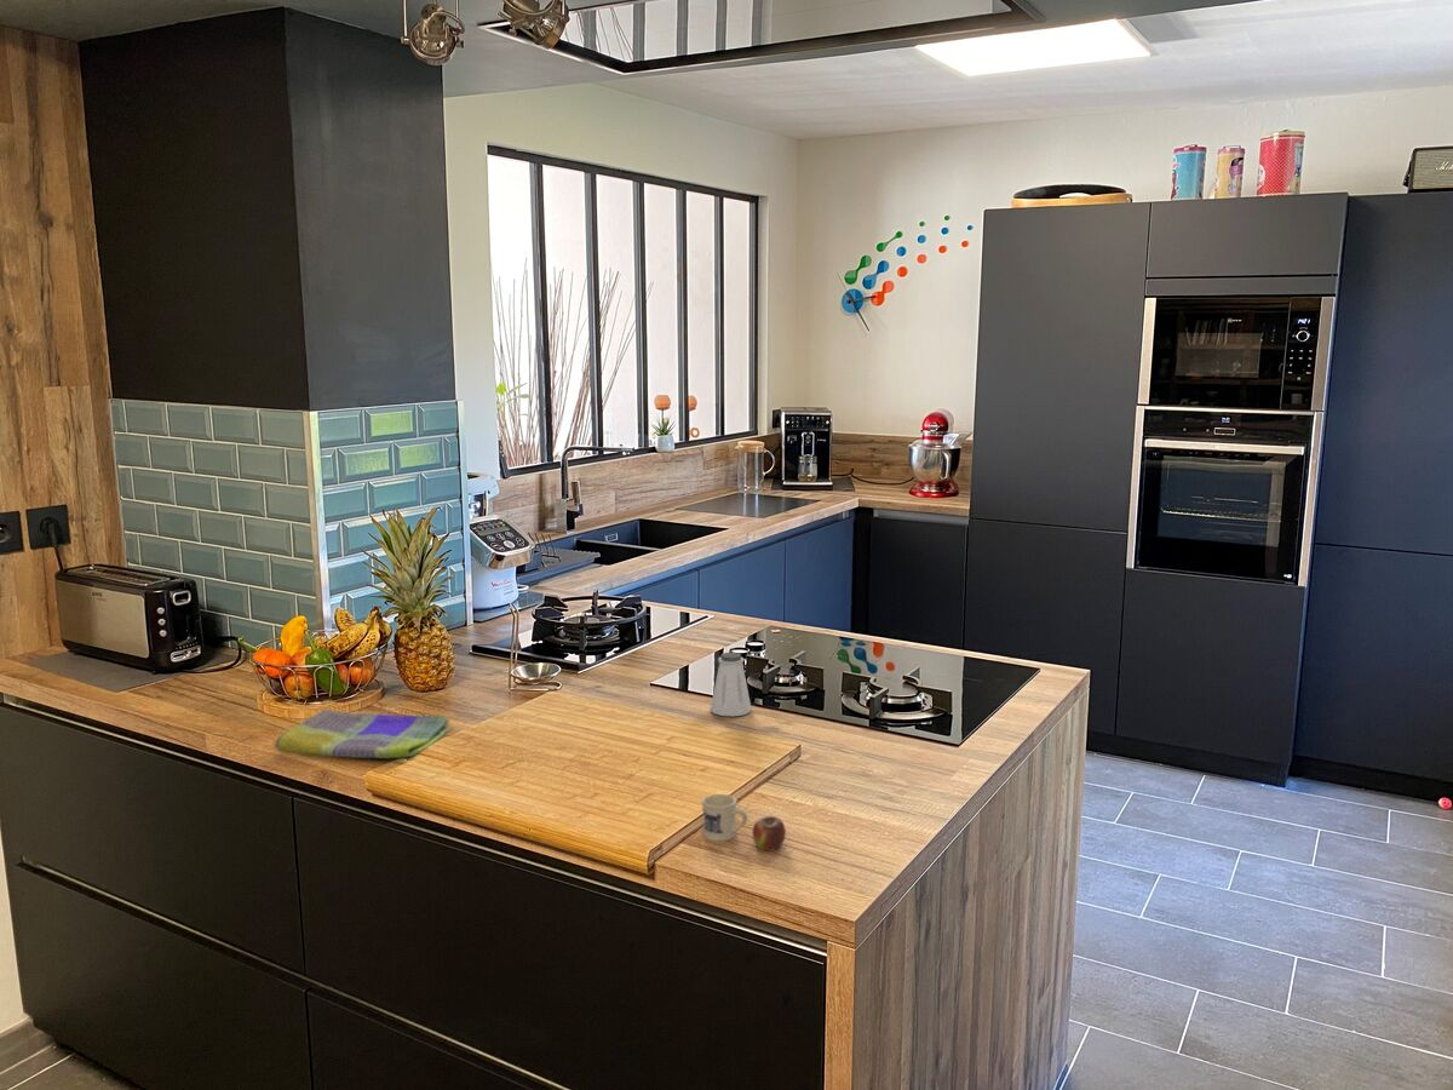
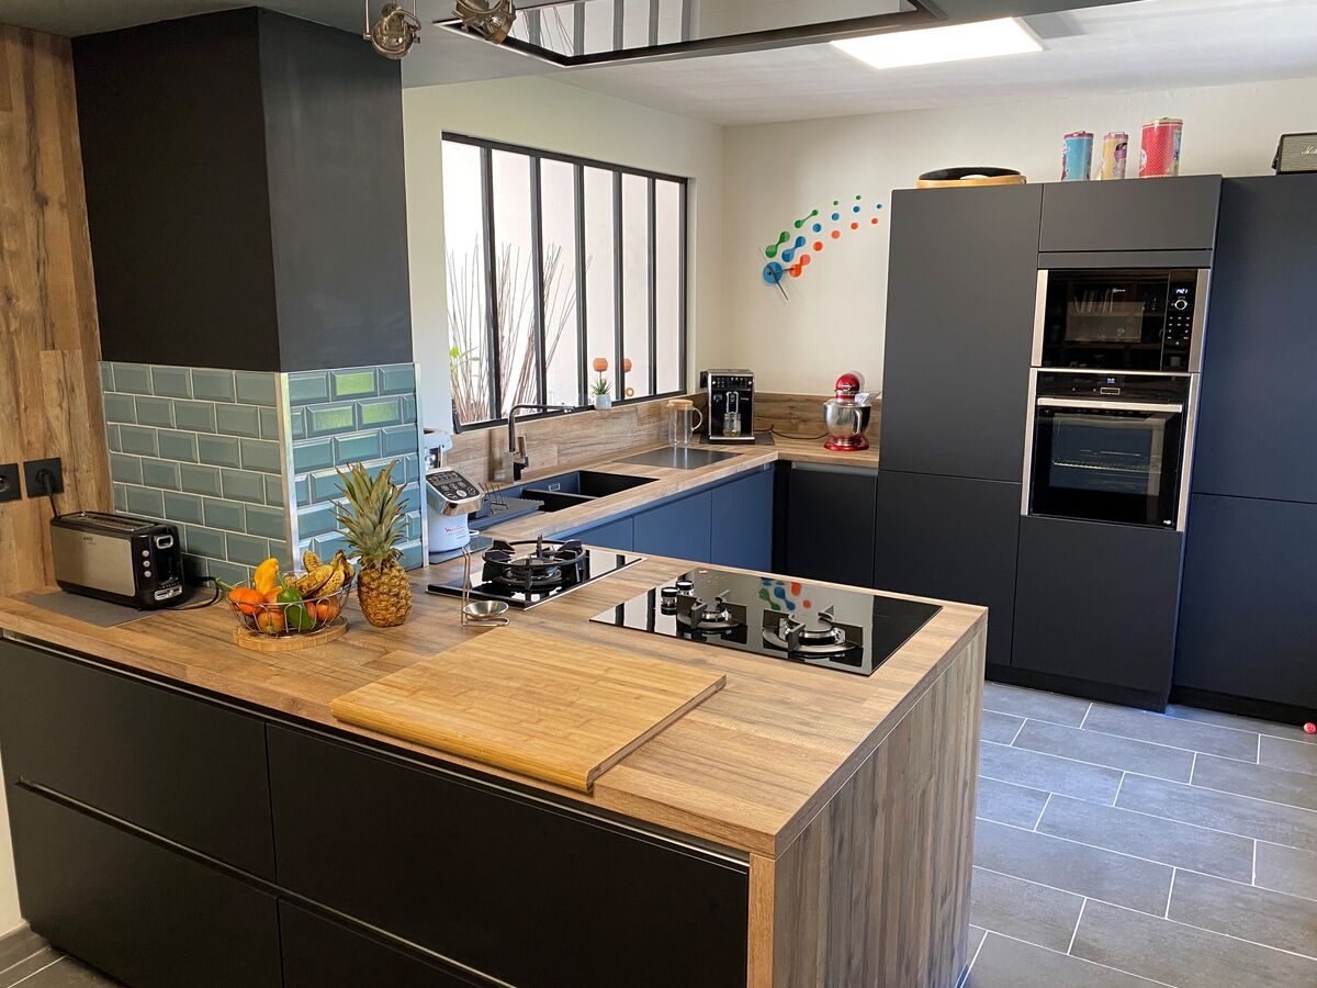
- dish towel [274,707,454,759]
- mug [701,793,787,853]
- saltshaker [710,652,752,717]
